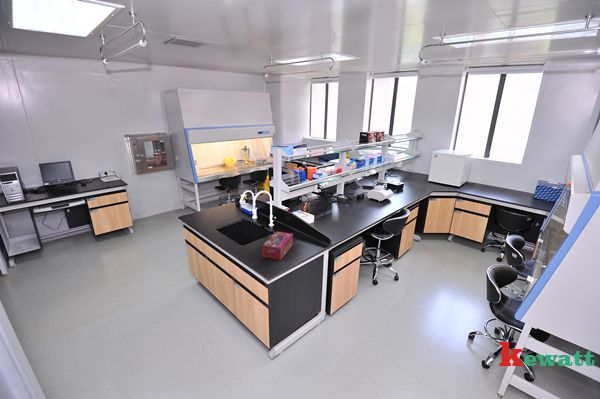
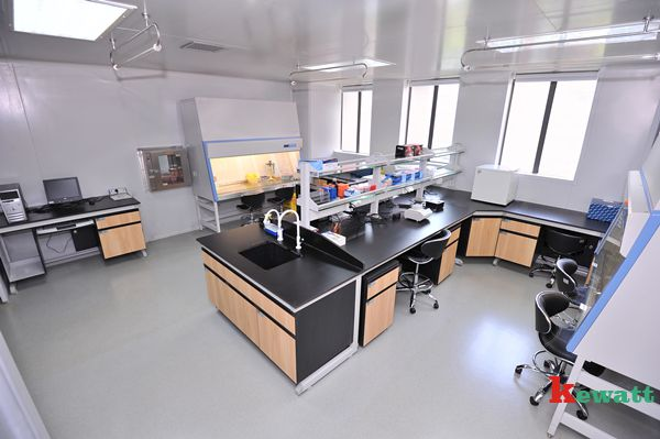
- tissue box [261,231,294,261]
